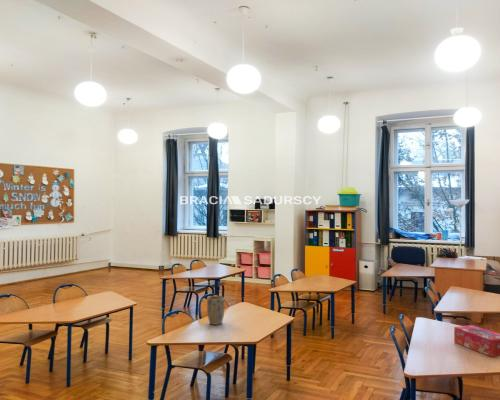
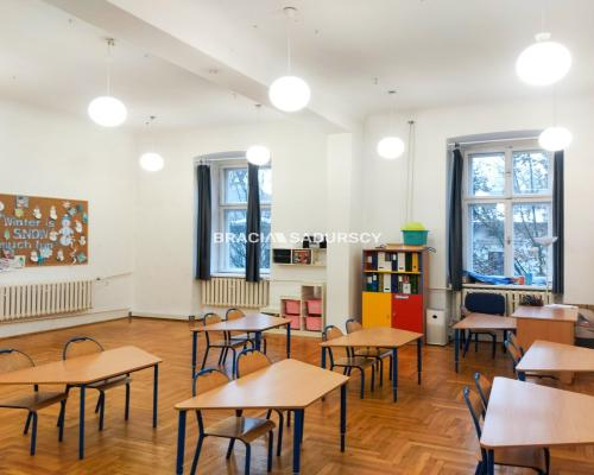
- plant pot [206,295,226,326]
- tissue box [453,324,500,358]
